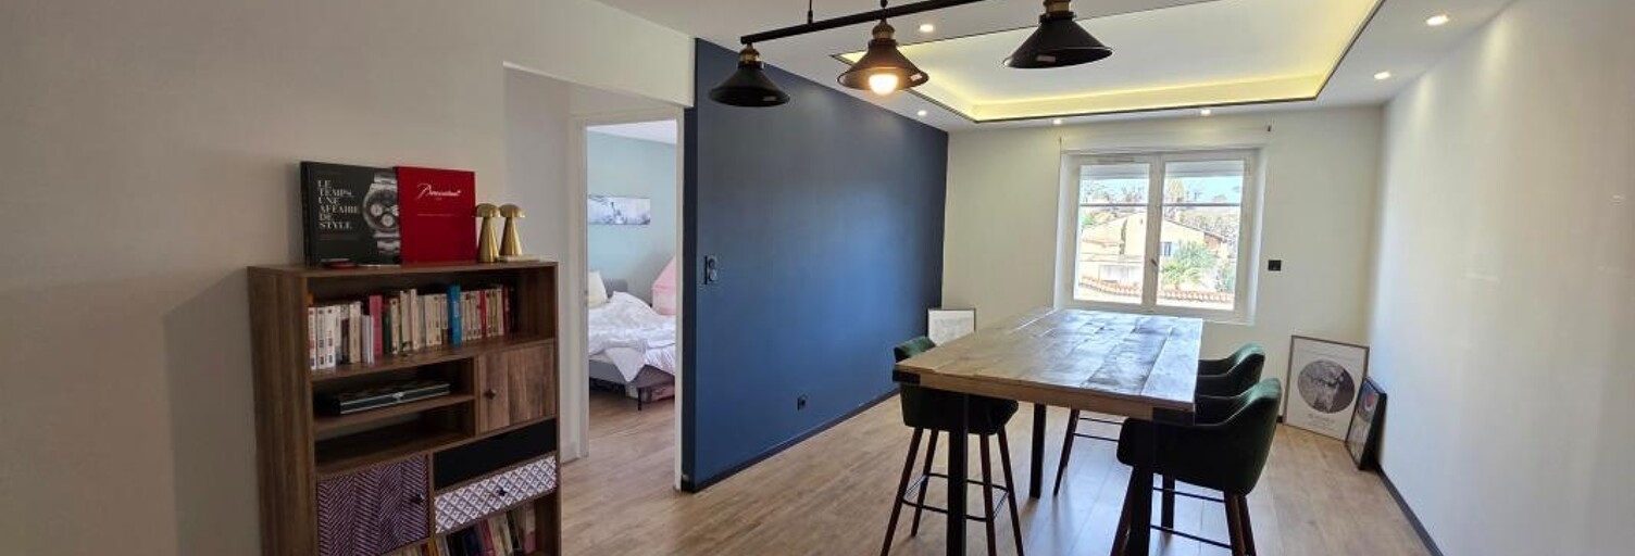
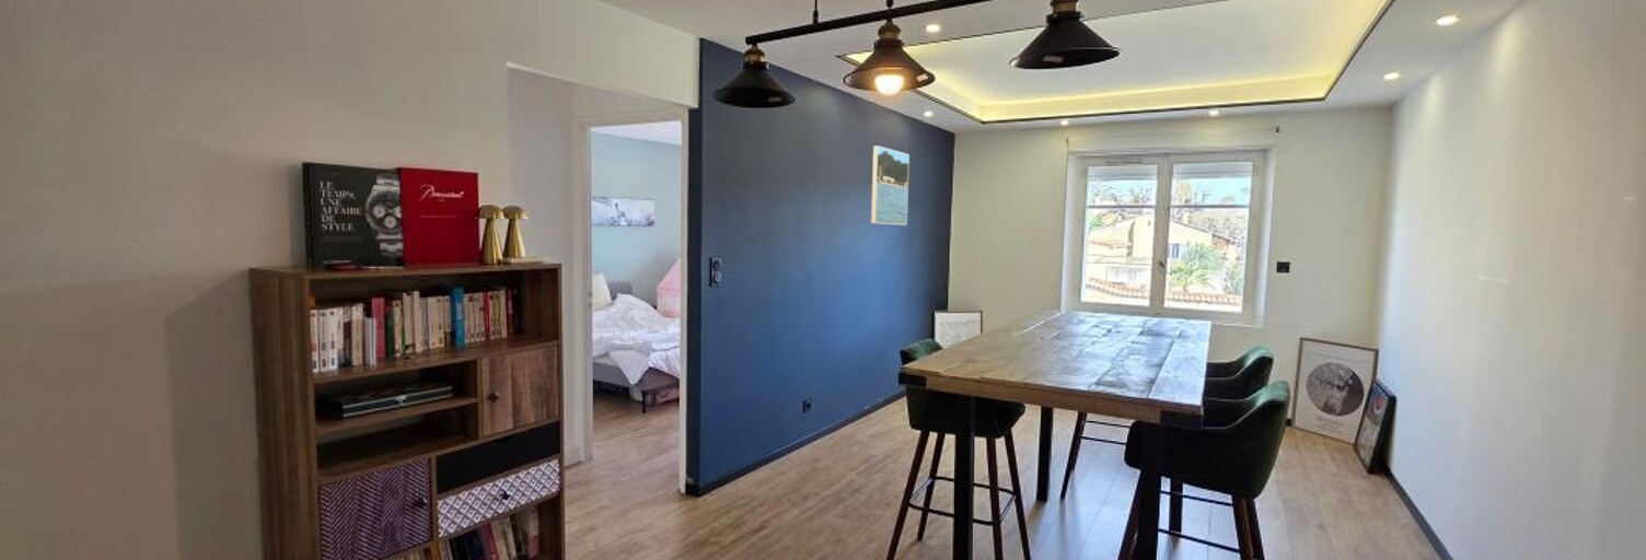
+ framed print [870,144,911,226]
